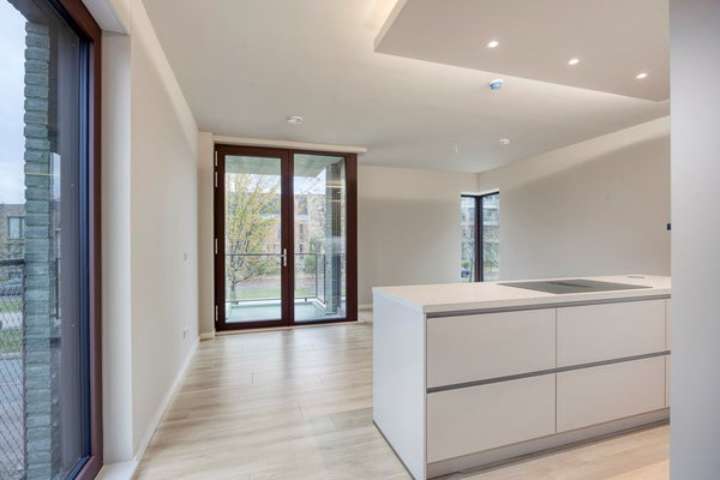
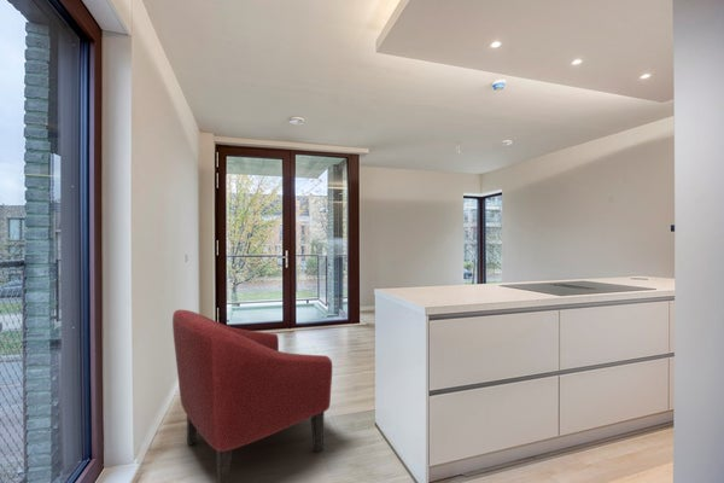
+ armchair [171,309,333,483]
